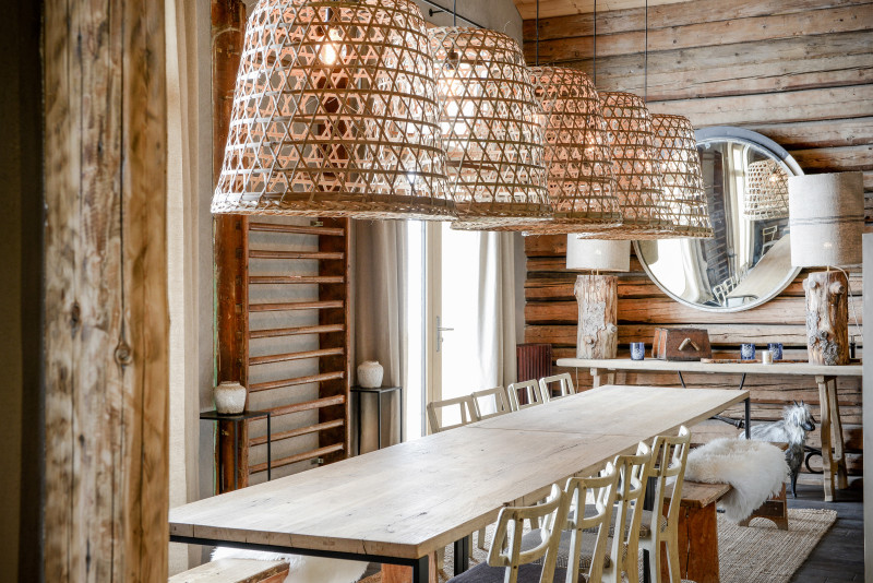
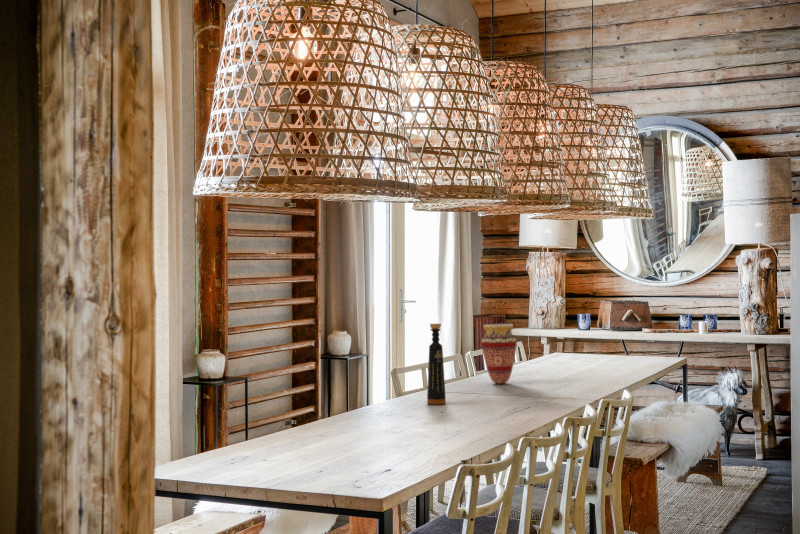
+ bottle [426,323,447,405]
+ vase [480,323,518,385]
